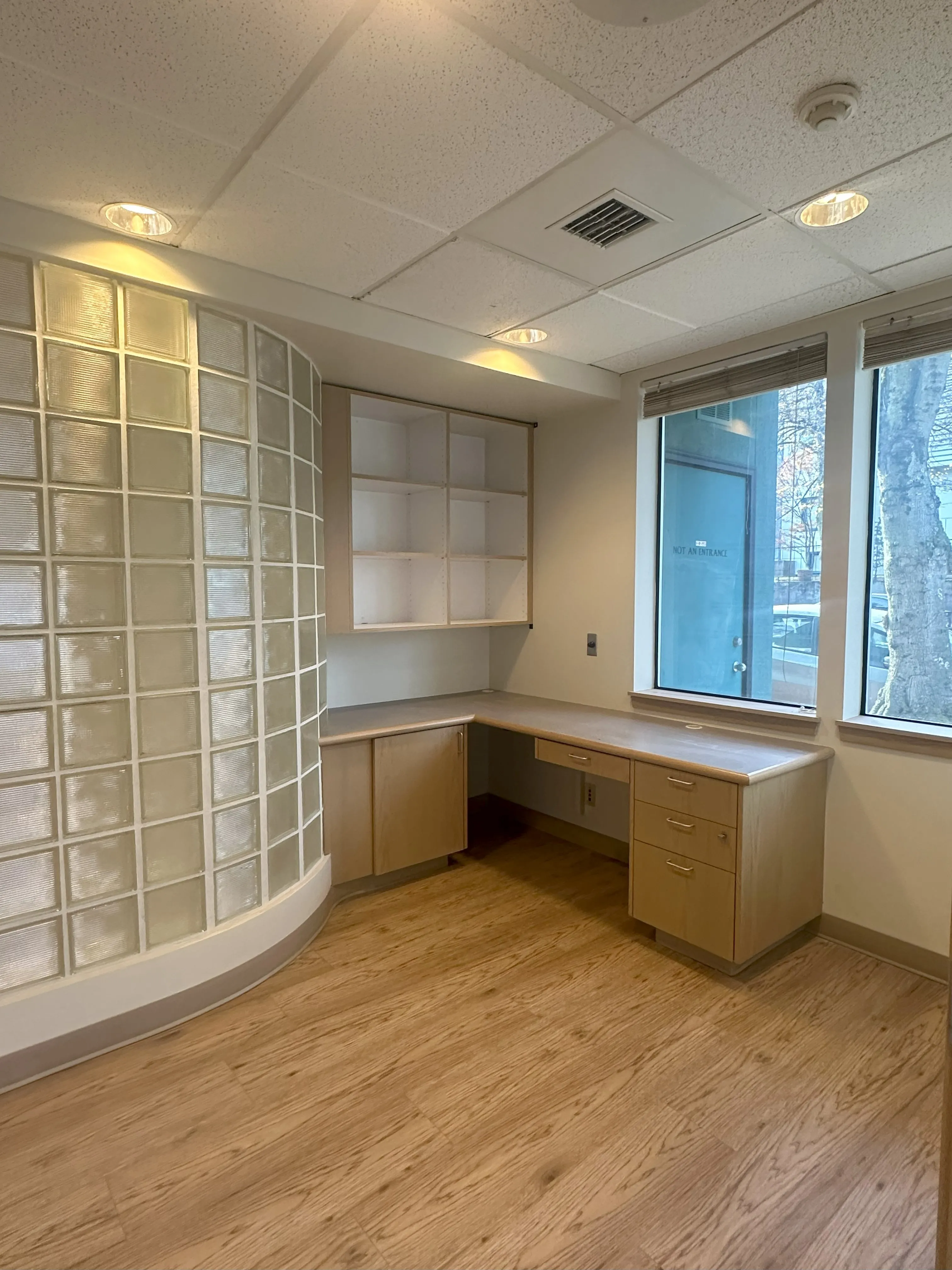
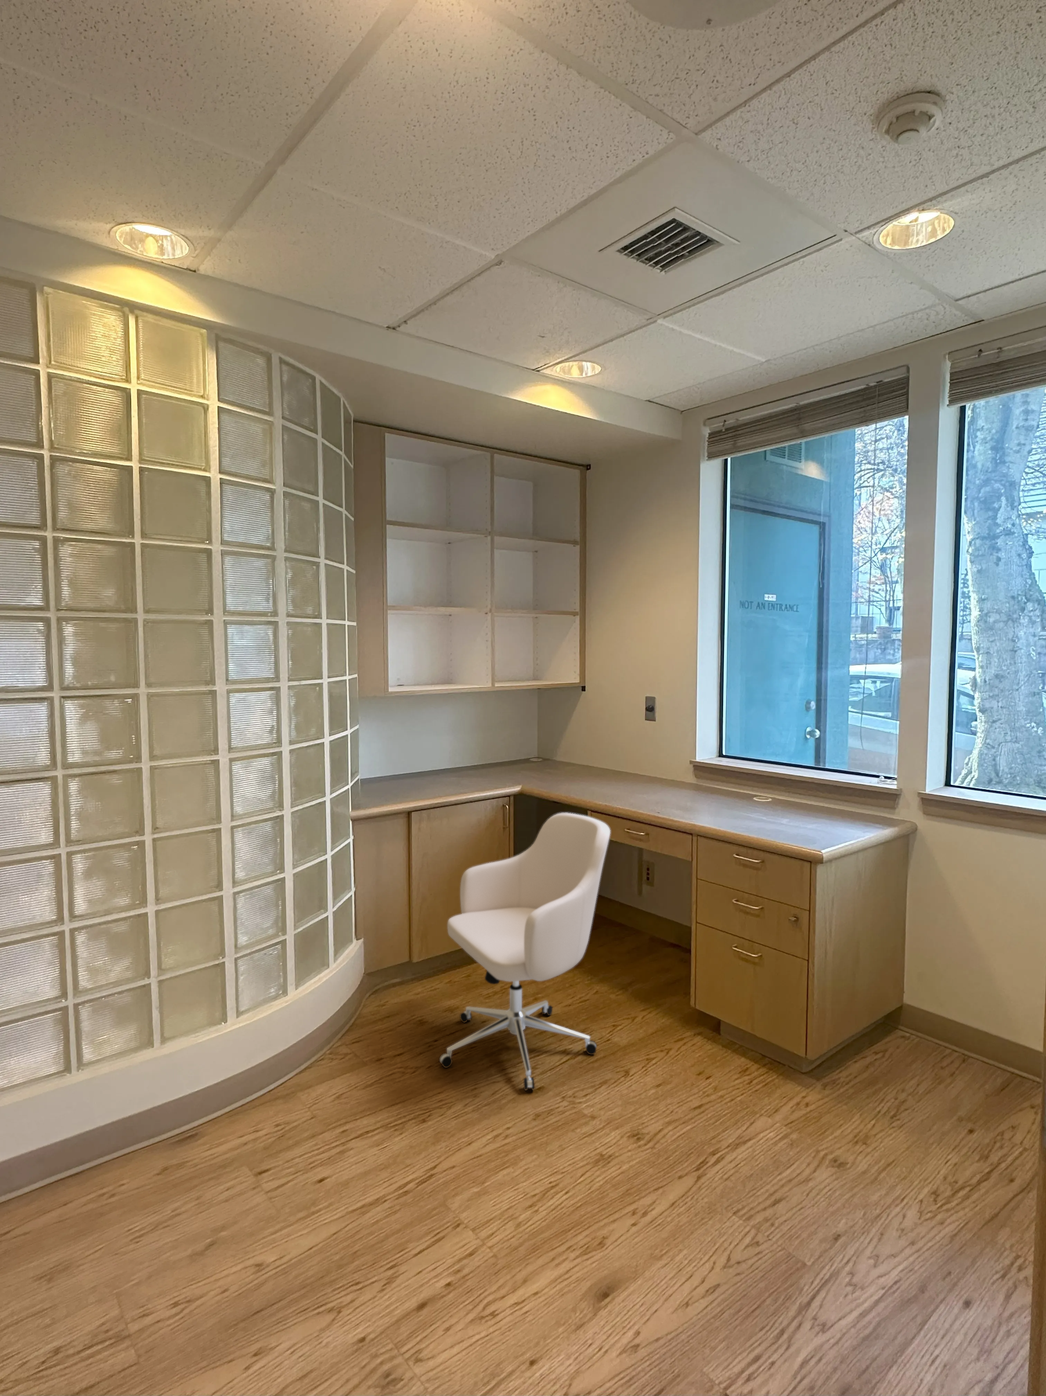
+ chair [439,812,611,1092]
